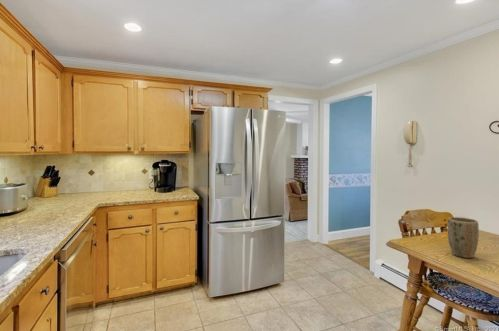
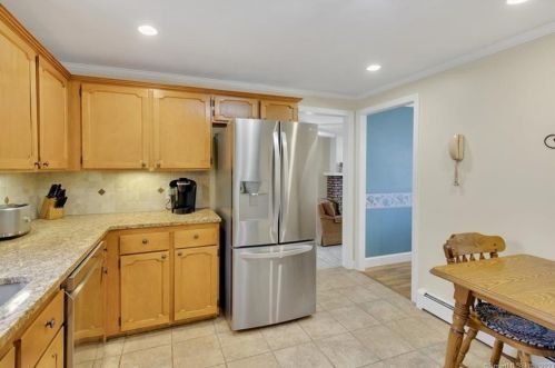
- plant pot [447,216,480,259]
